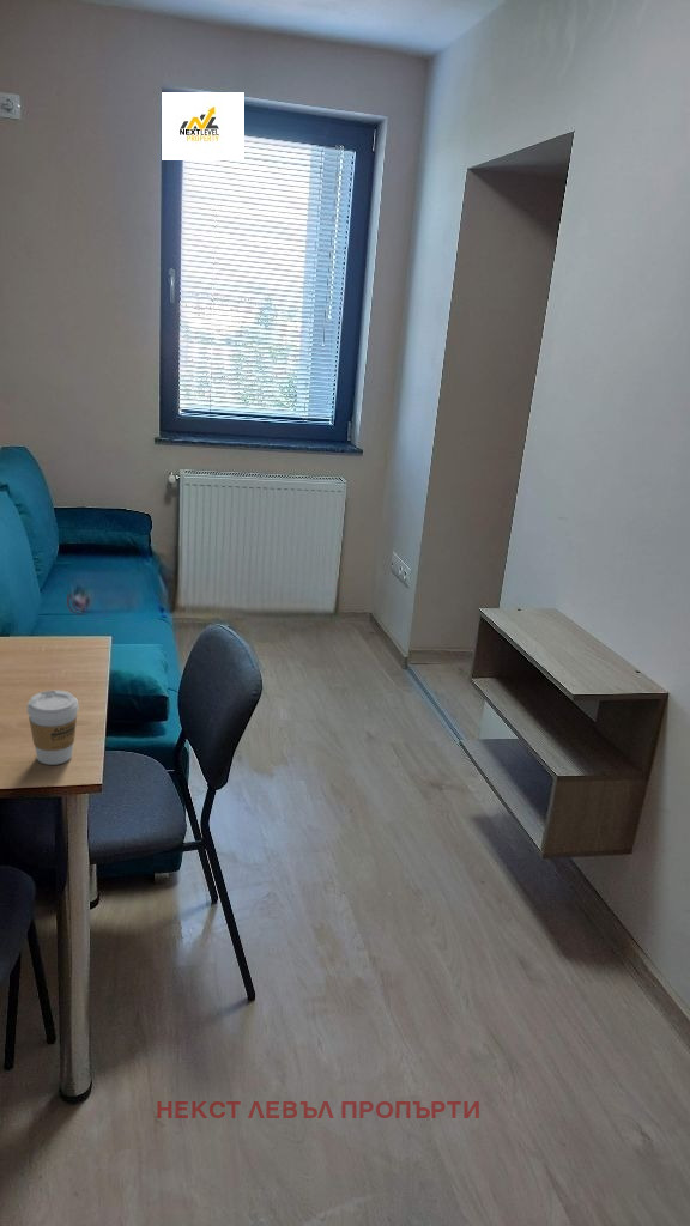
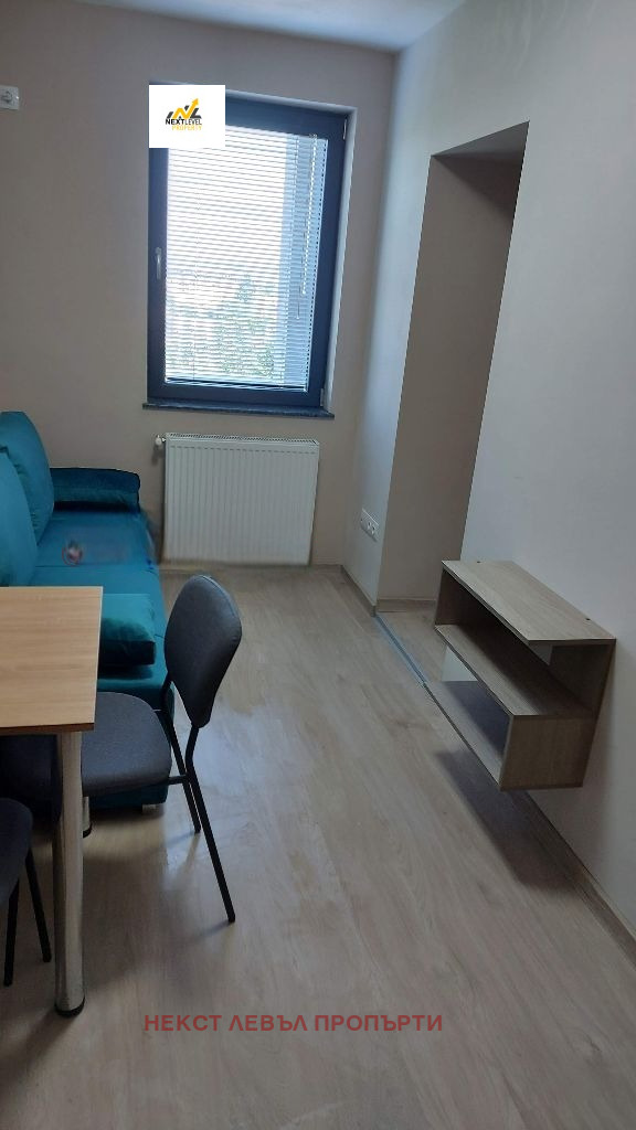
- coffee cup [26,690,80,766]
